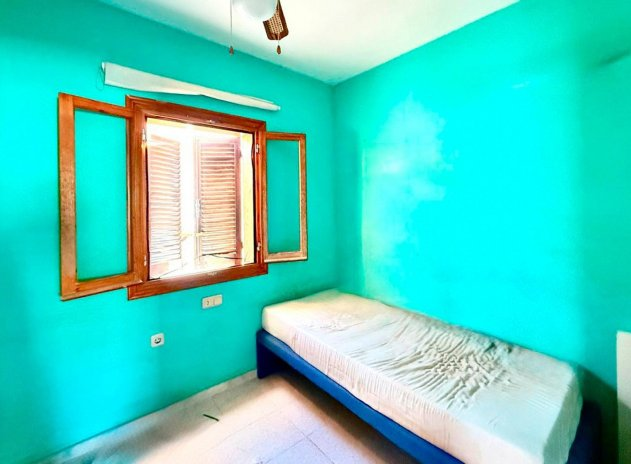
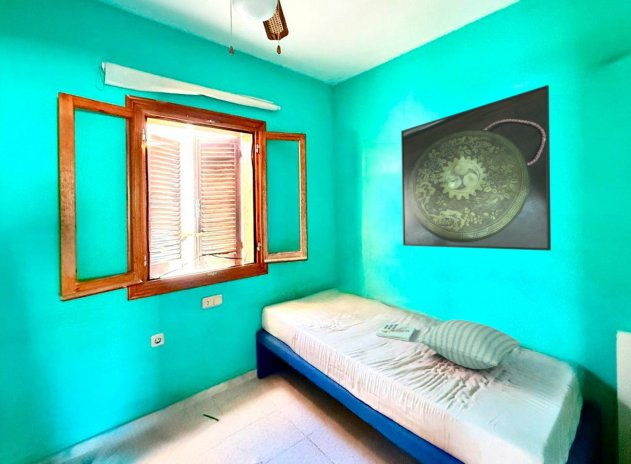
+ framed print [400,84,552,252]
+ pillow [417,319,521,370]
+ book [375,322,417,342]
